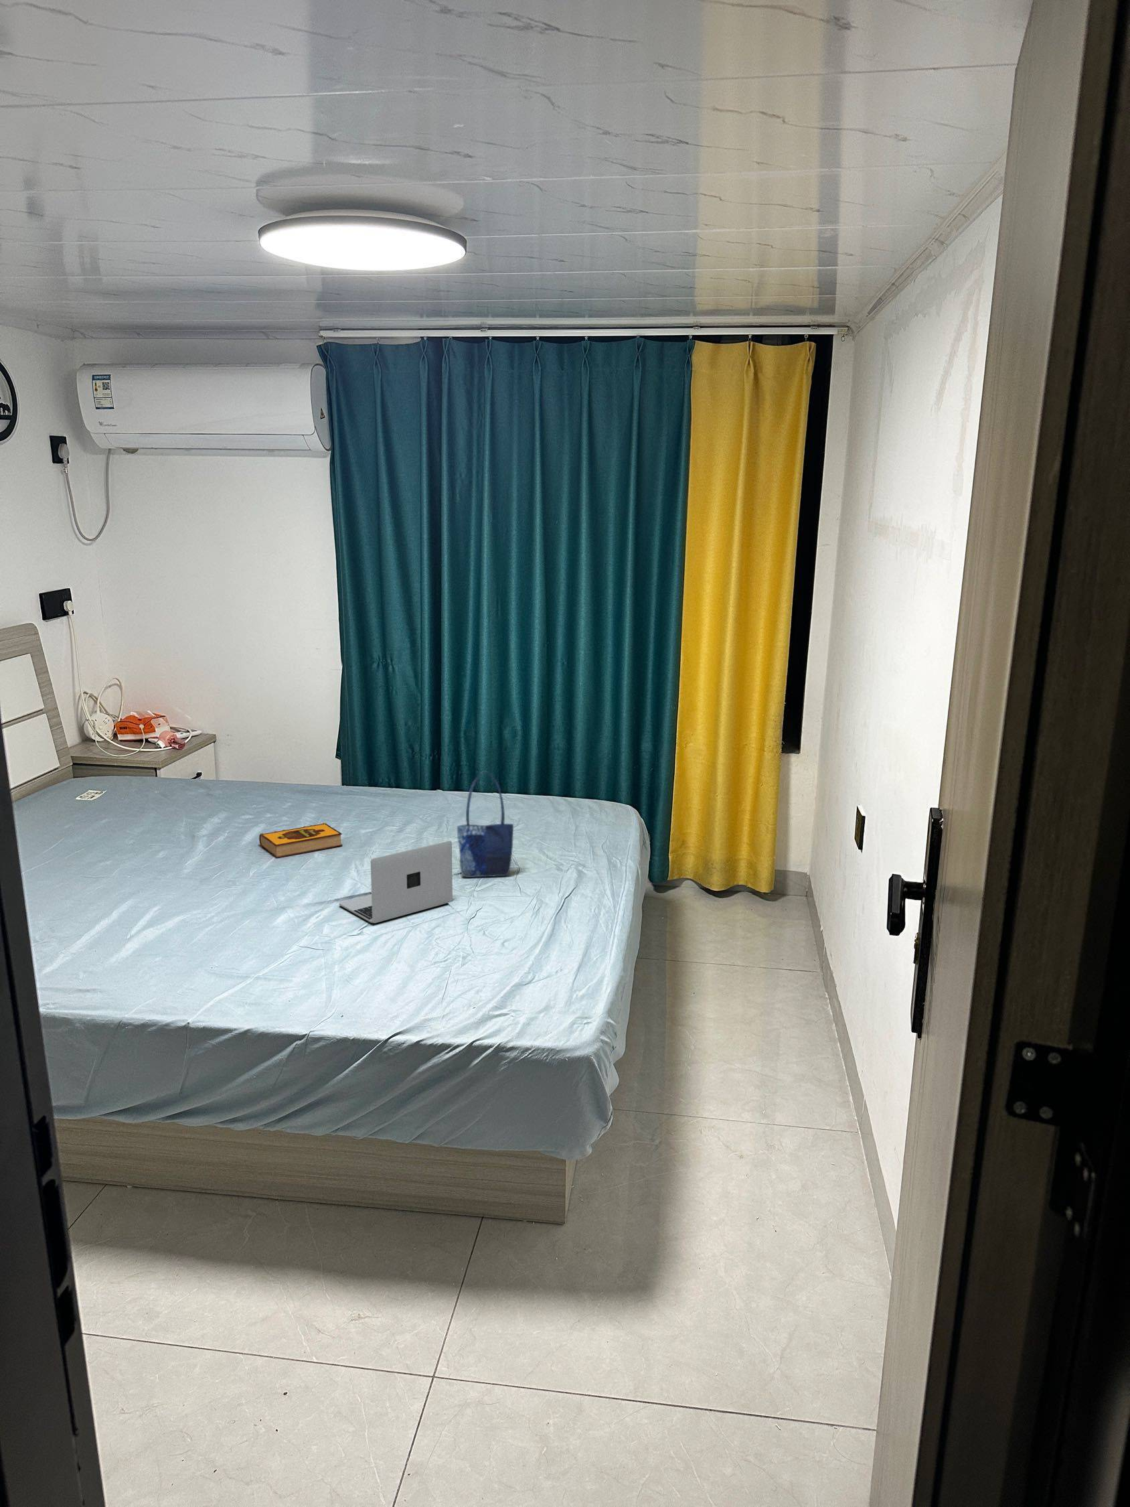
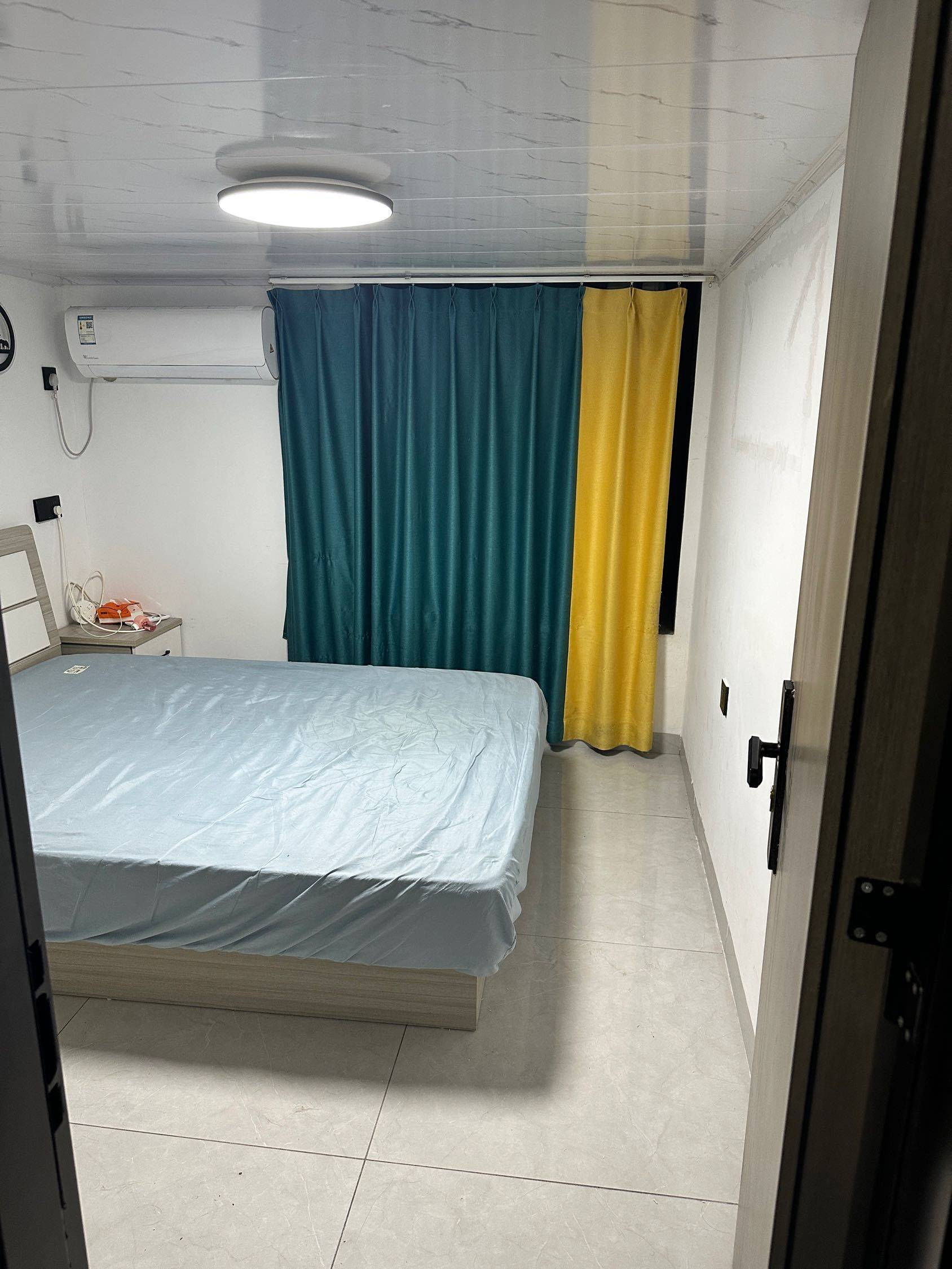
- laptop [338,840,453,924]
- hardback book [259,823,343,859]
- shopping bag [457,771,514,878]
